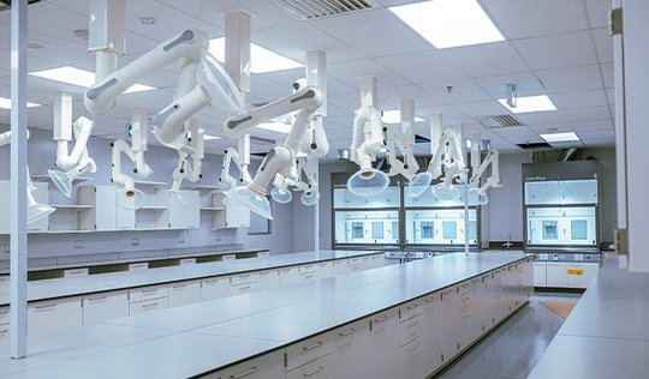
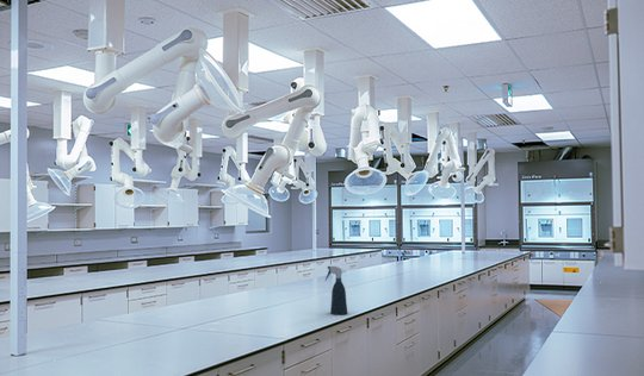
+ spray bottle [324,265,348,315]
